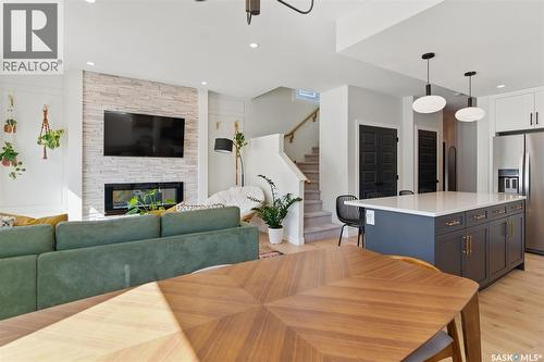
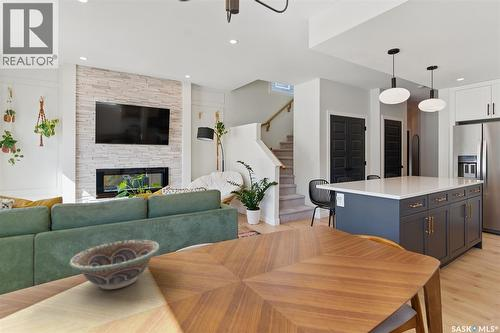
+ decorative bowl [69,239,160,290]
